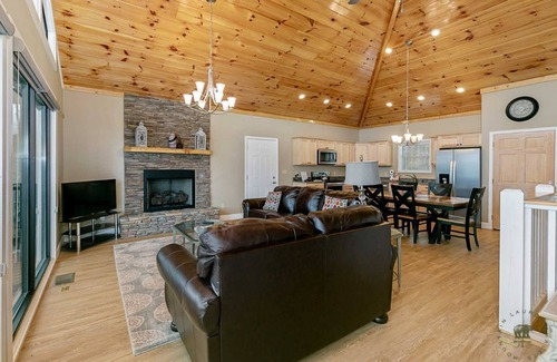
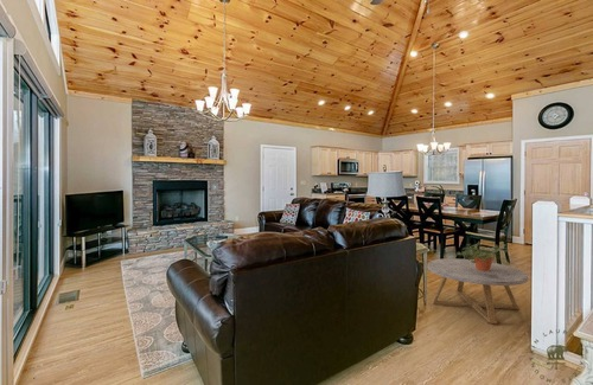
+ coffee table [427,257,529,325]
+ potted plant [455,240,512,271]
